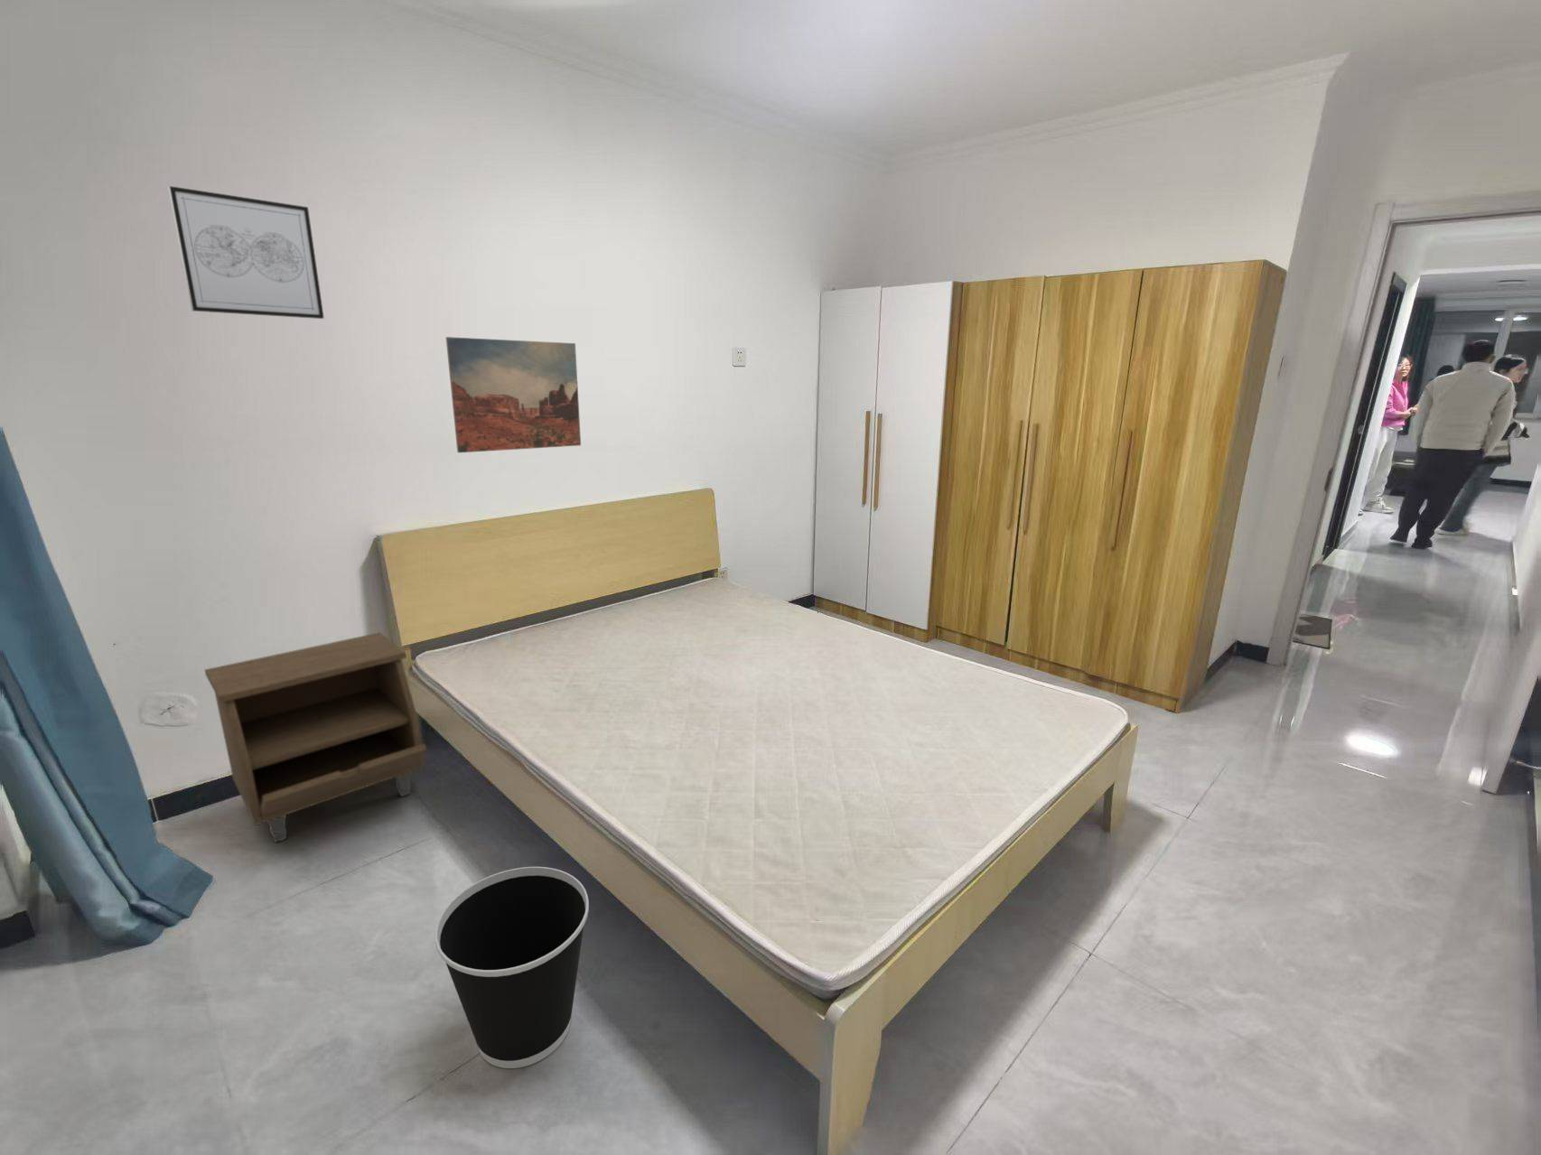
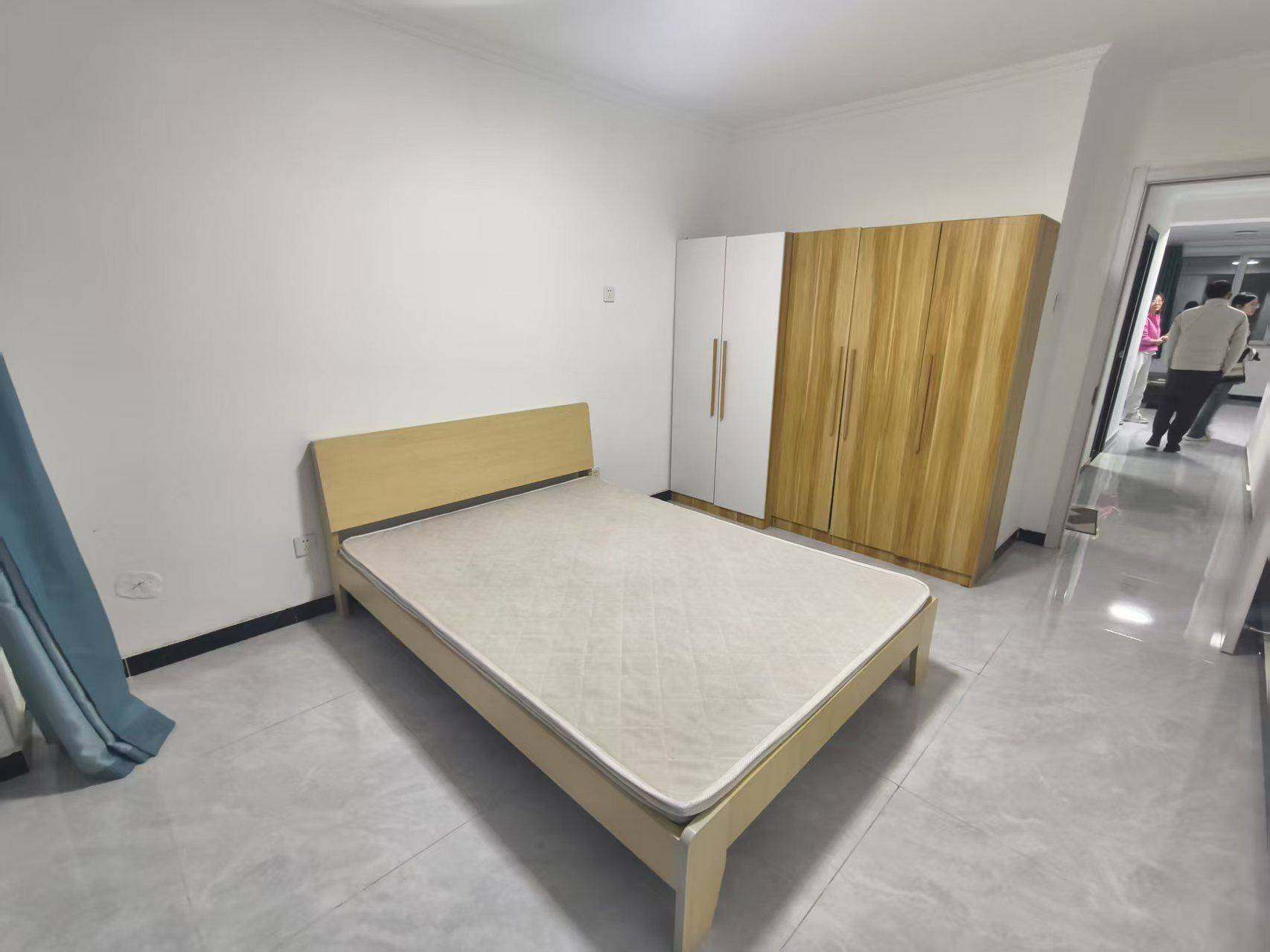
- wastebasket [433,866,590,1069]
- nightstand [204,631,427,843]
- wall art [445,336,581,454]
- wall art [167,186,325,319]
